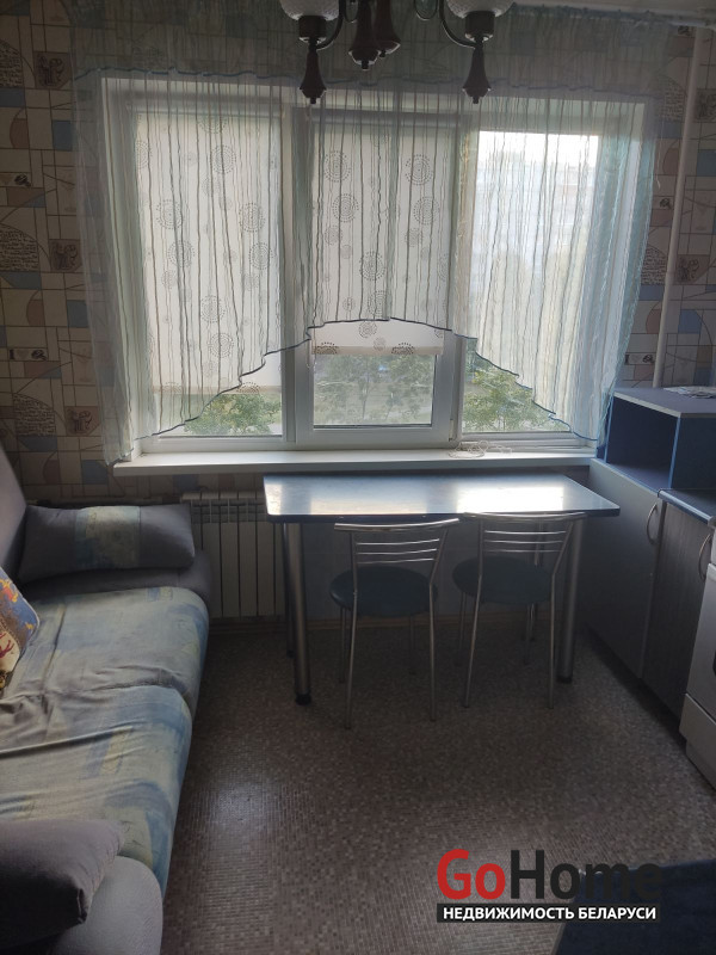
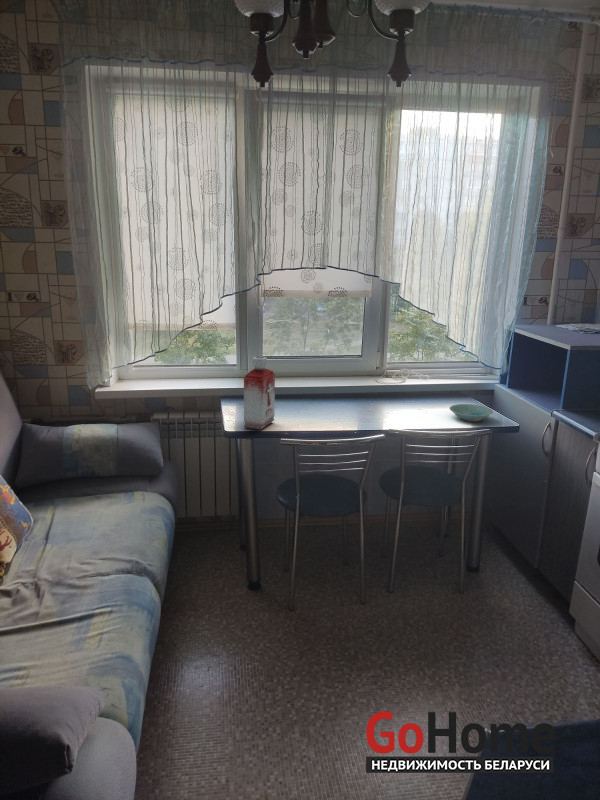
+ bowl [448,403,494,423]
+ bottle [243,355,276,431]
